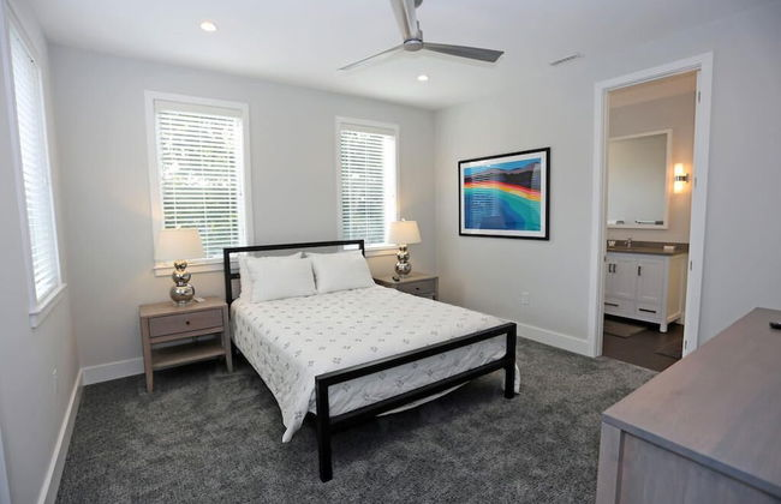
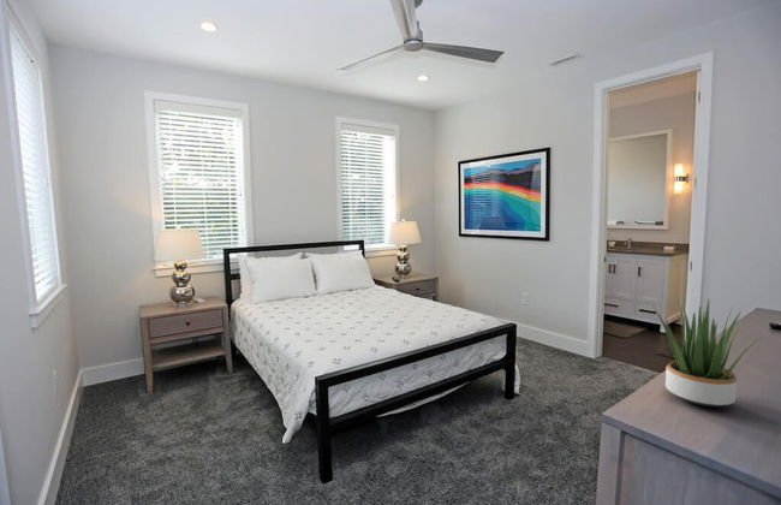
+ potted plant [651,298,771,408]
